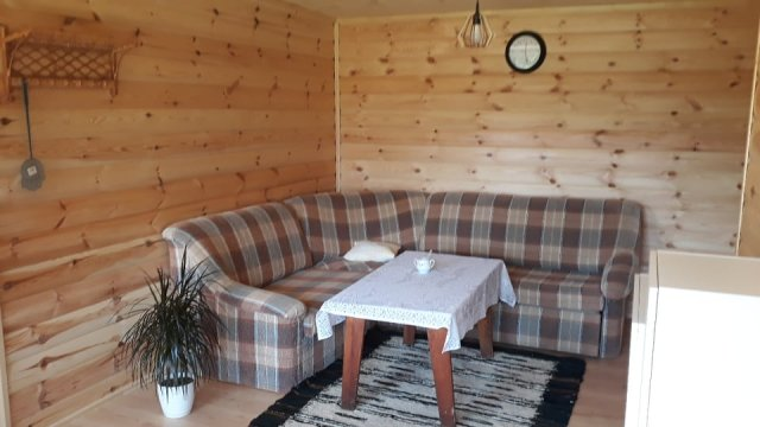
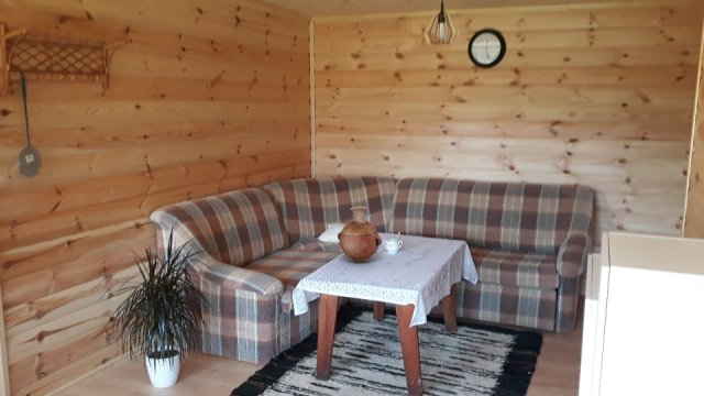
+ vase [337,205,383,264]
